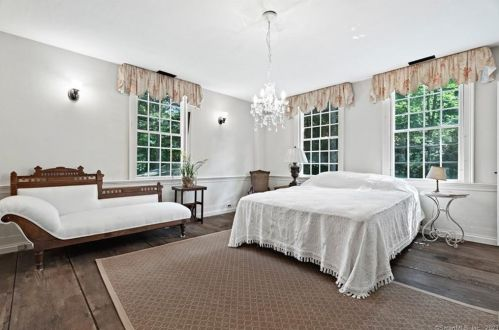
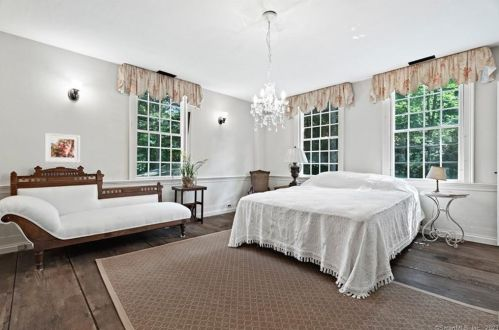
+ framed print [43,132,81,163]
